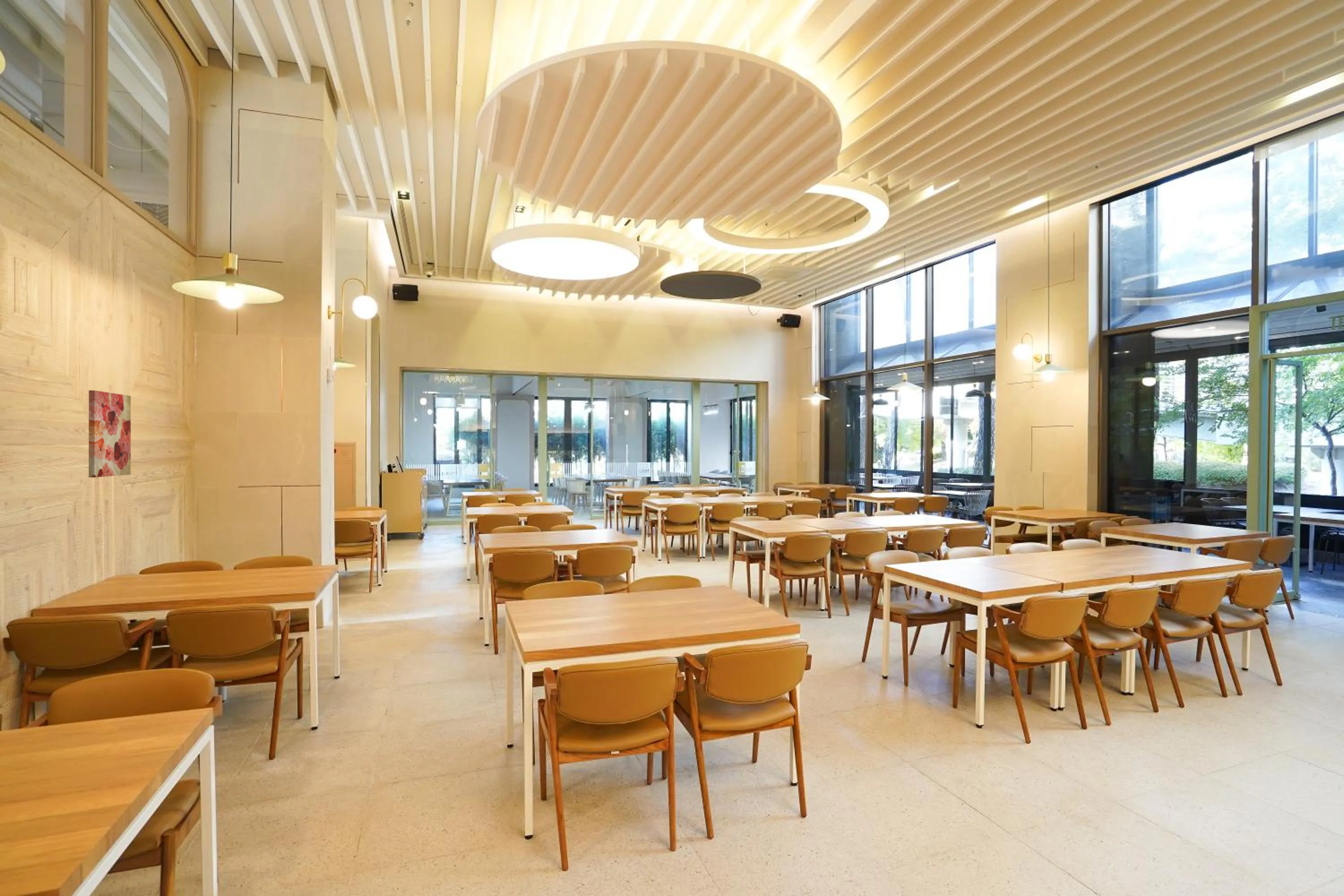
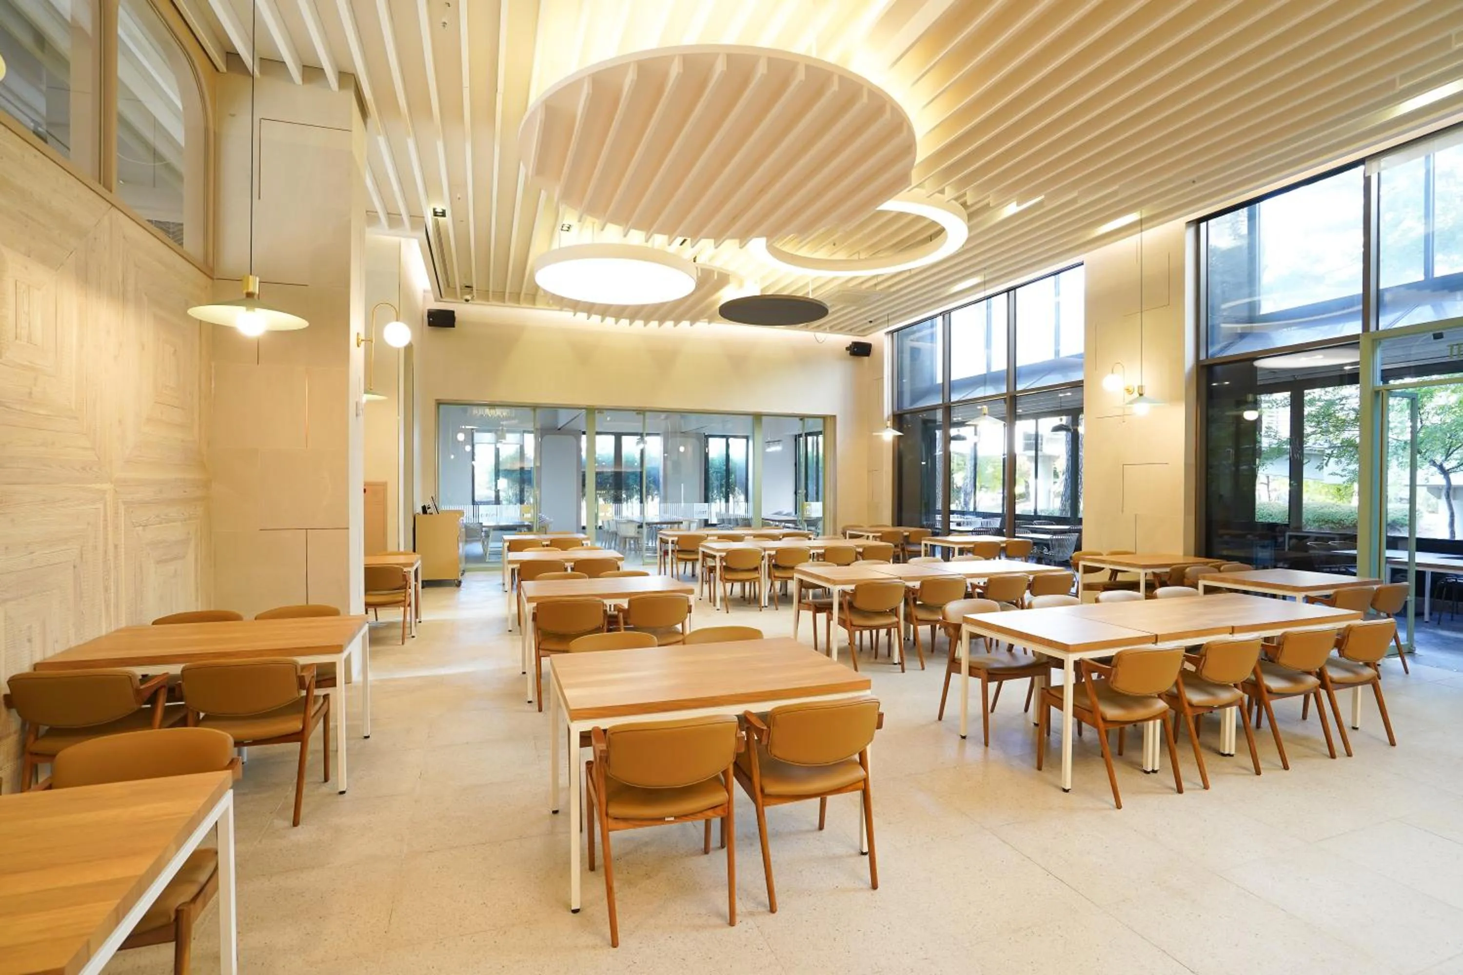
- wall art [88,390,131,478]
